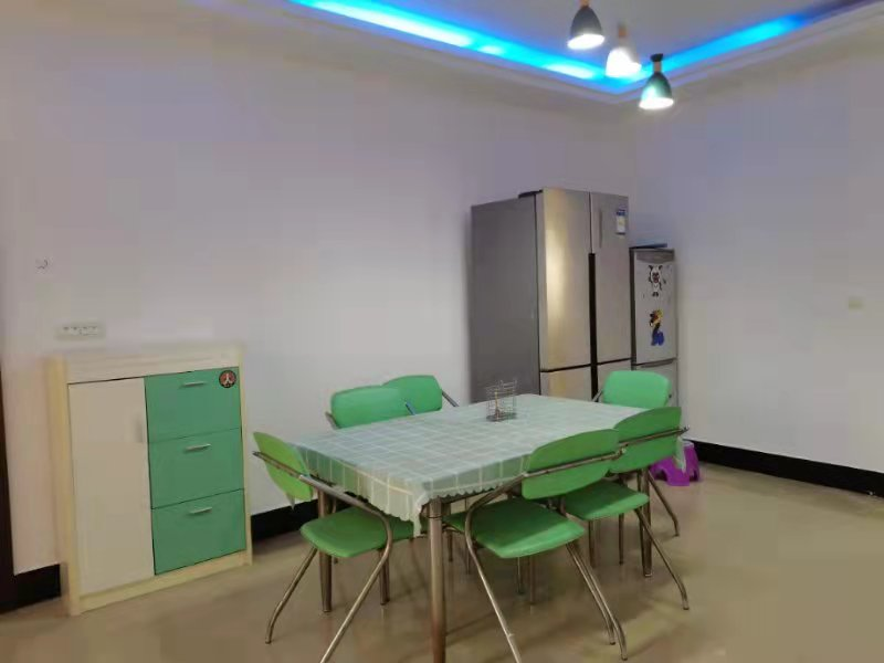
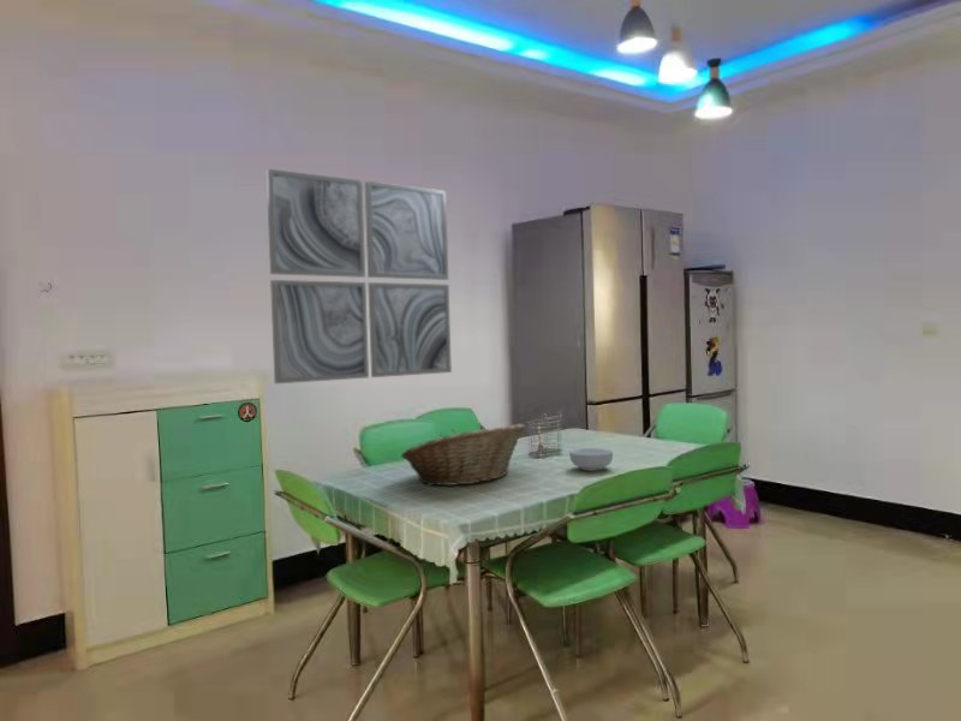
+ fruit basket [400,422,526,487]
+ wall art [265,168,453,385]
+ cereal bowl [568,447,614,472]
